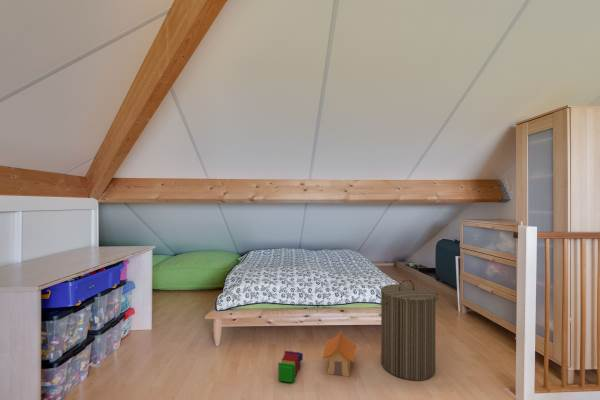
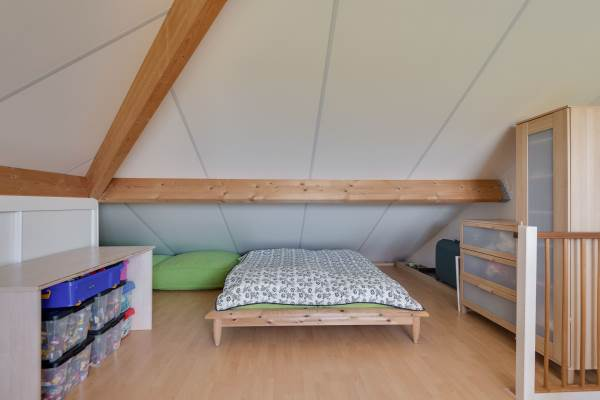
- laundry hamper [375,278,440,382]
- stacking toy [277,350,304,383]
- toy house [321,330,356,377]
